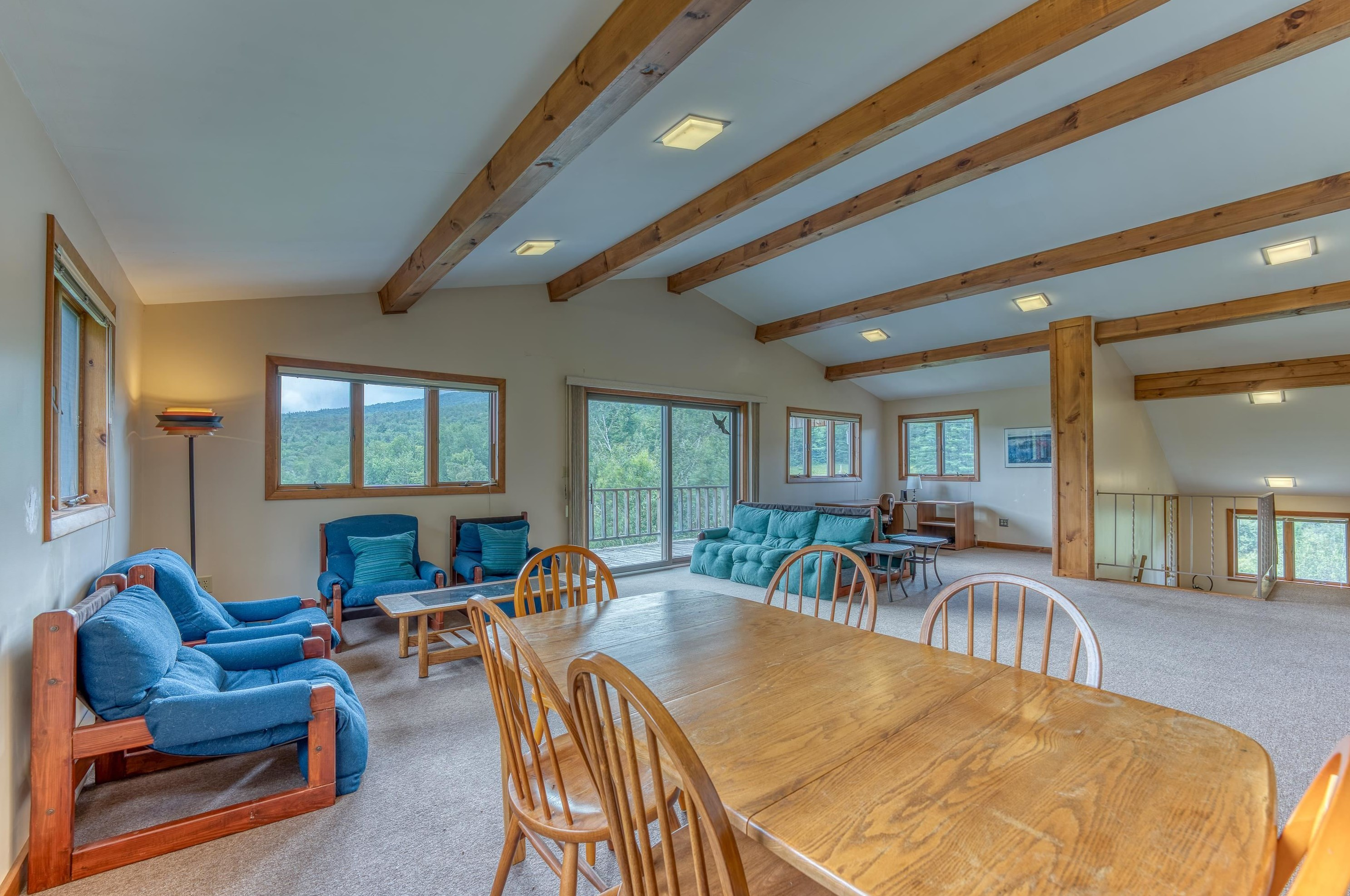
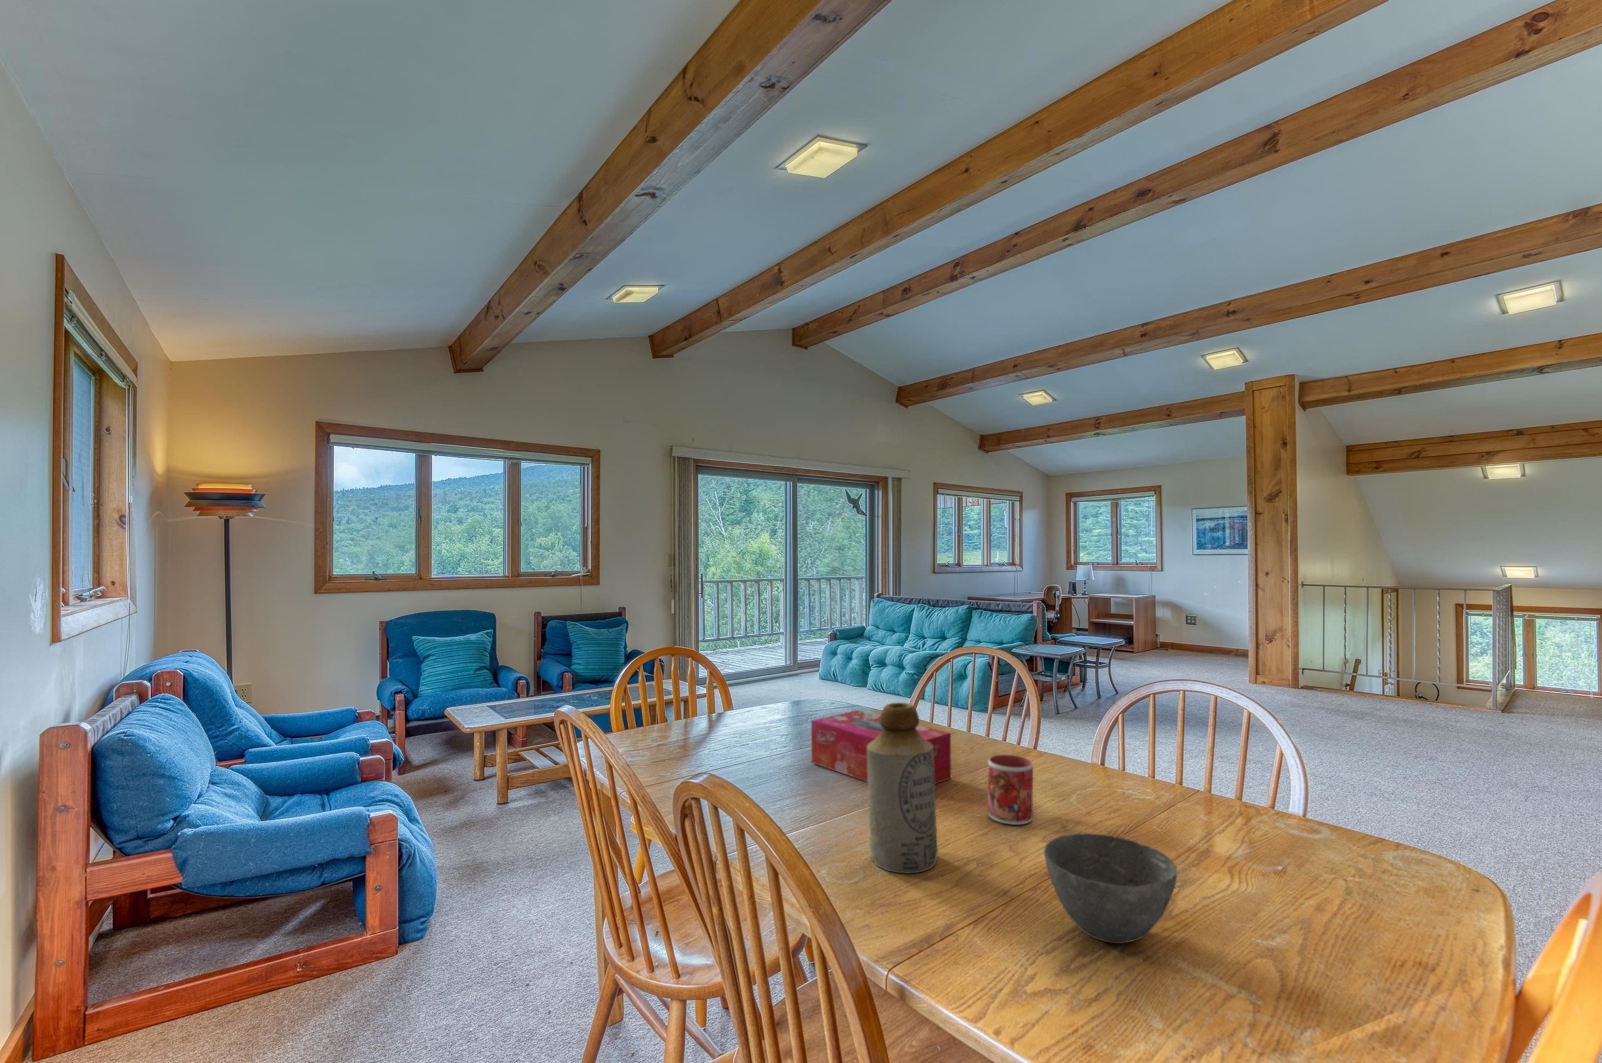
+ bottle [867,702,939,874]
+ mug [987,753,1034,826]
+ tissue box [810,709,952,784]
+ bowl [1043,833,1178,944]
